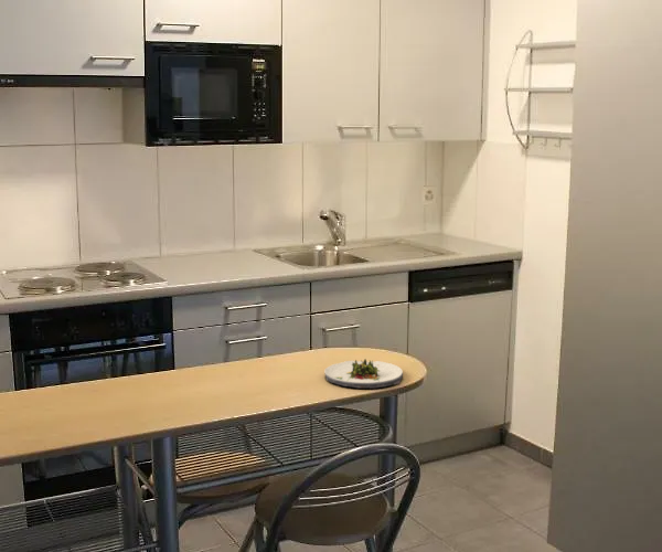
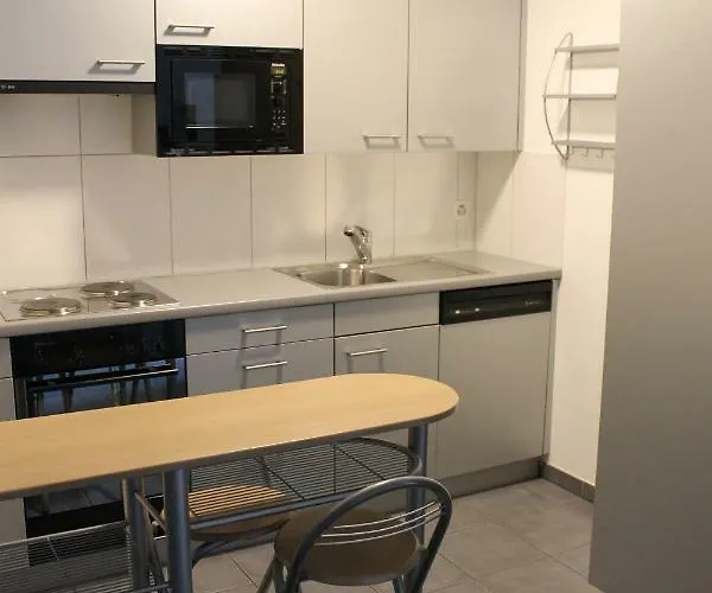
- salad plate [323,358,404,390]
